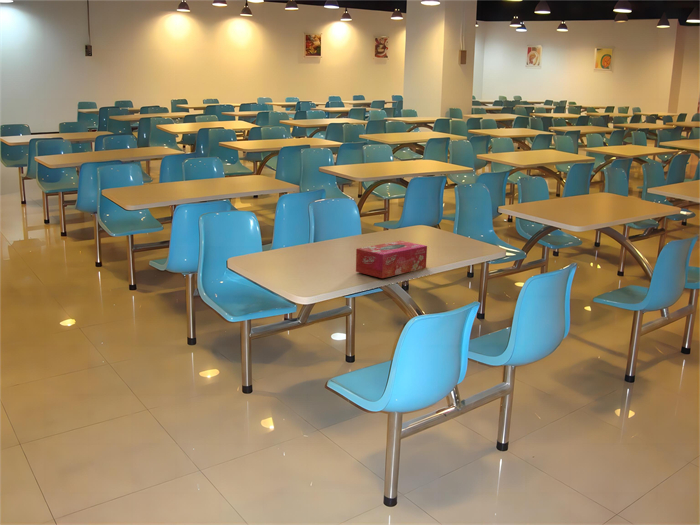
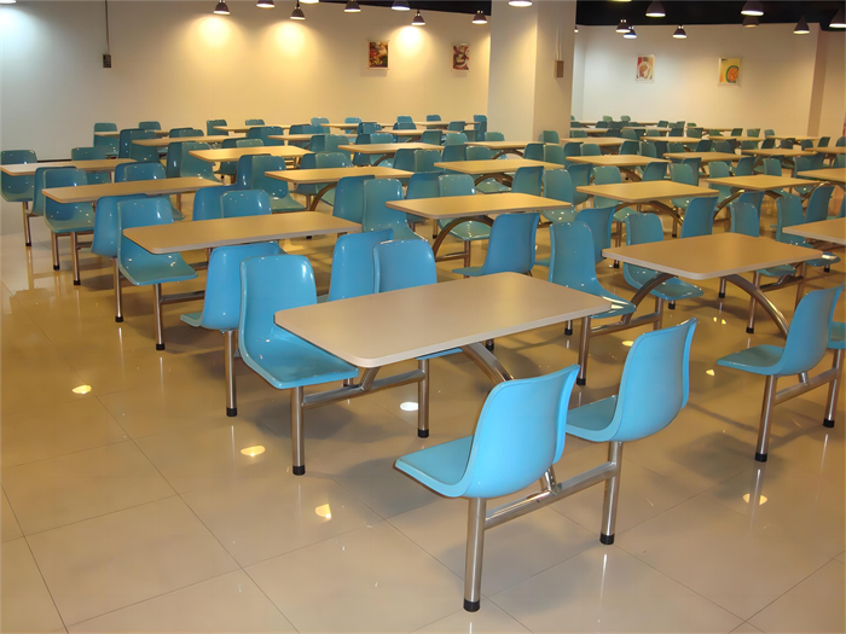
- tissue box [355,240,428,279]
